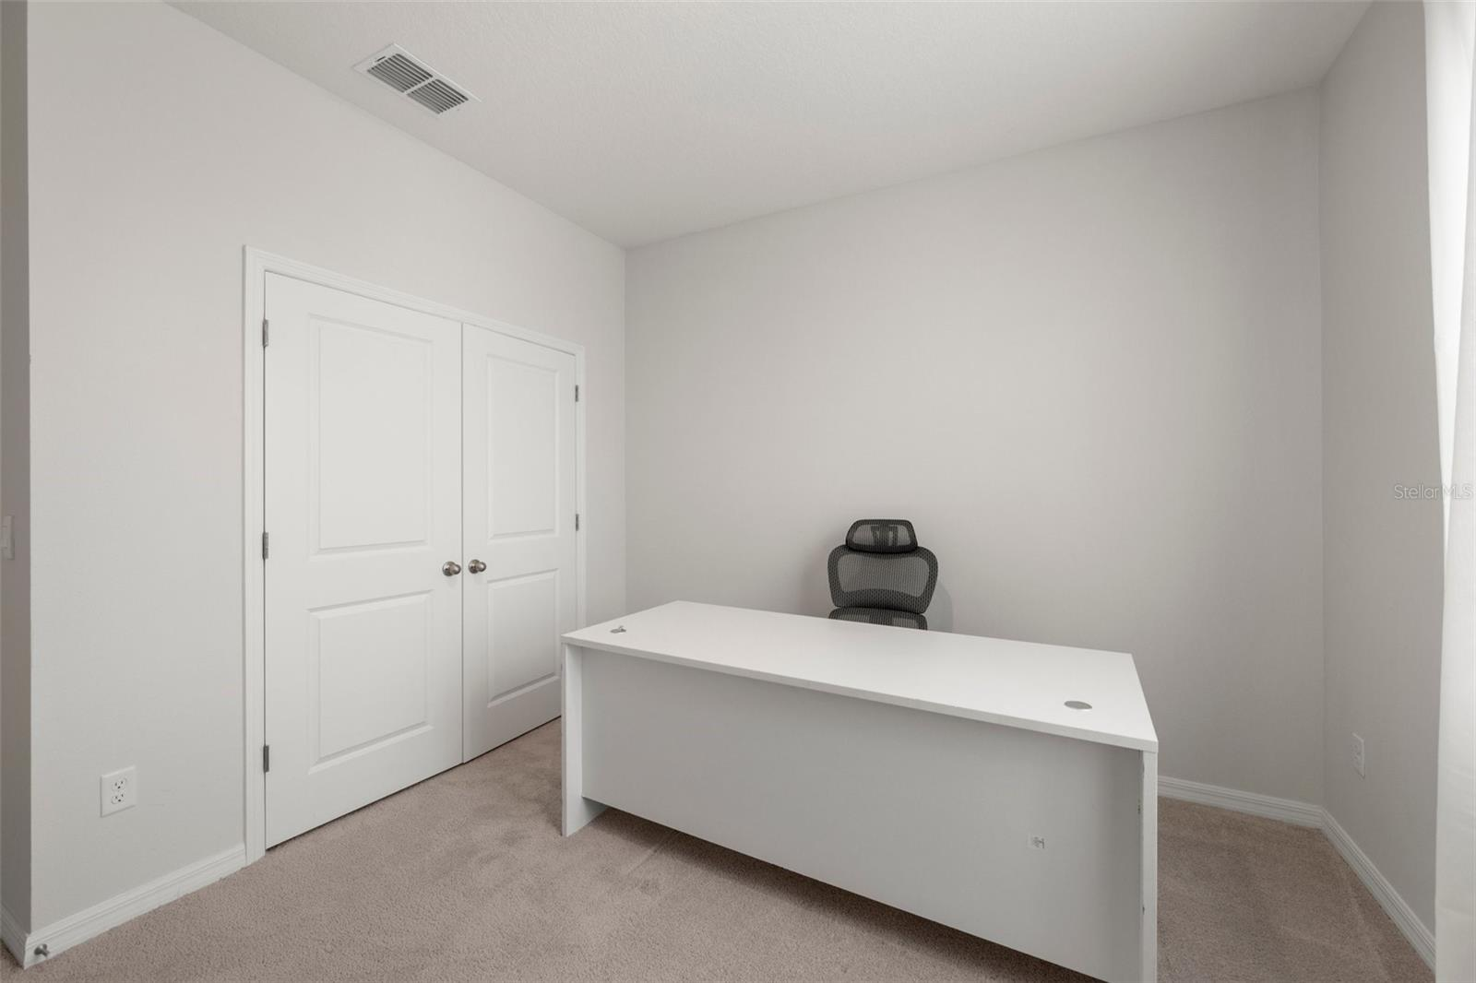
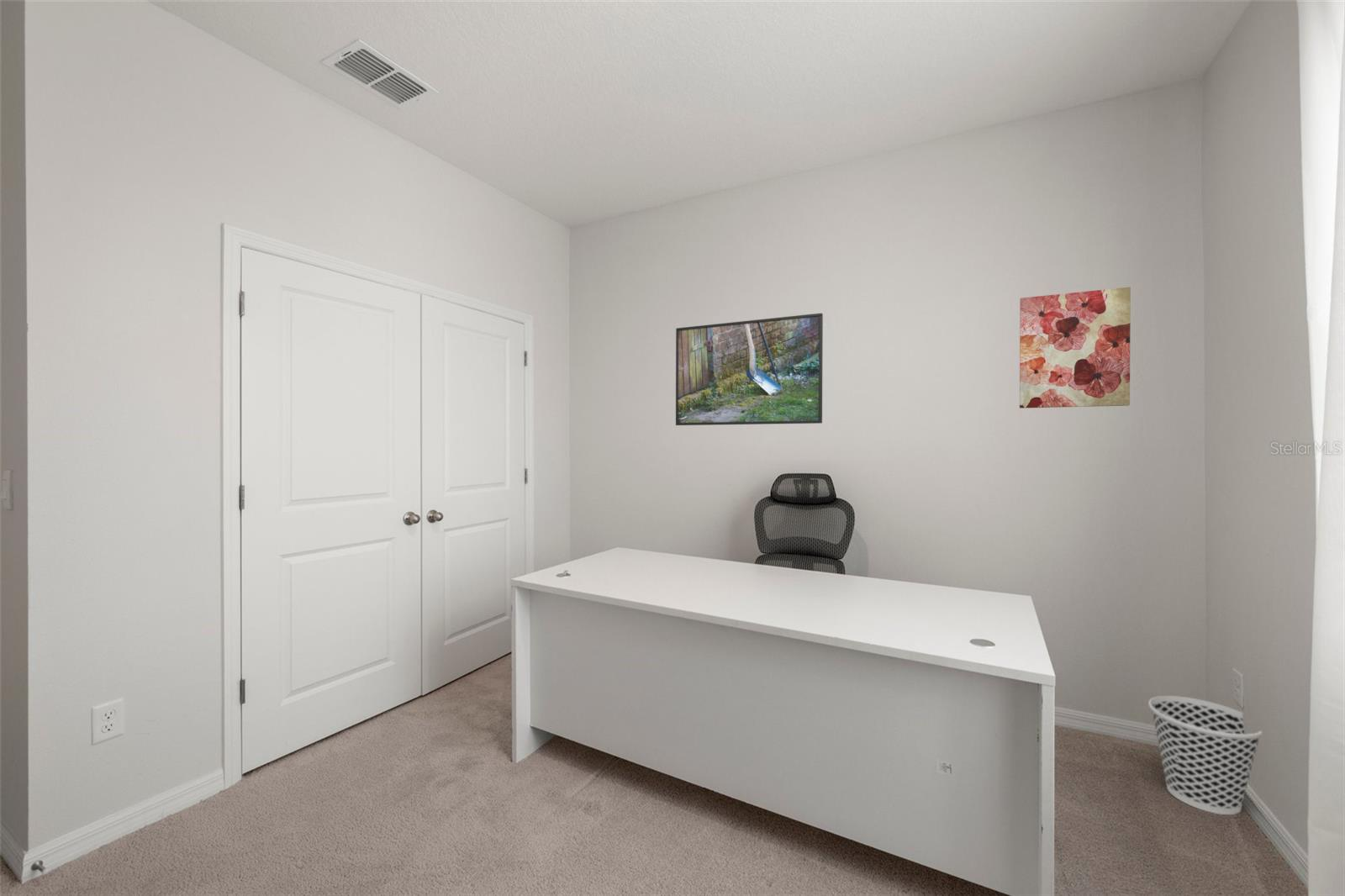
+ wastebasket [1147,695,1263,815]
+ wall art [1019,287,1131,409]
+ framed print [675,313,824,426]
